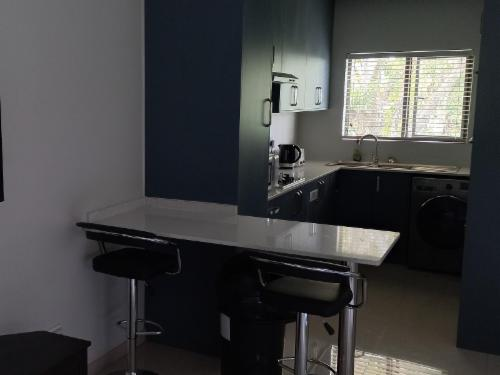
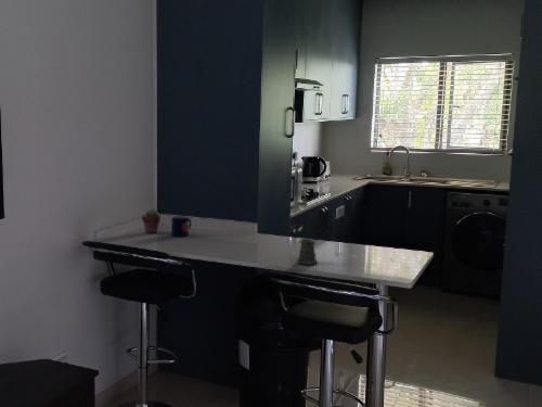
+ potted succulent [141,208,162,234]
+ pepper shaker [296,238,319,266]
+ mug [170,215,192,238]
